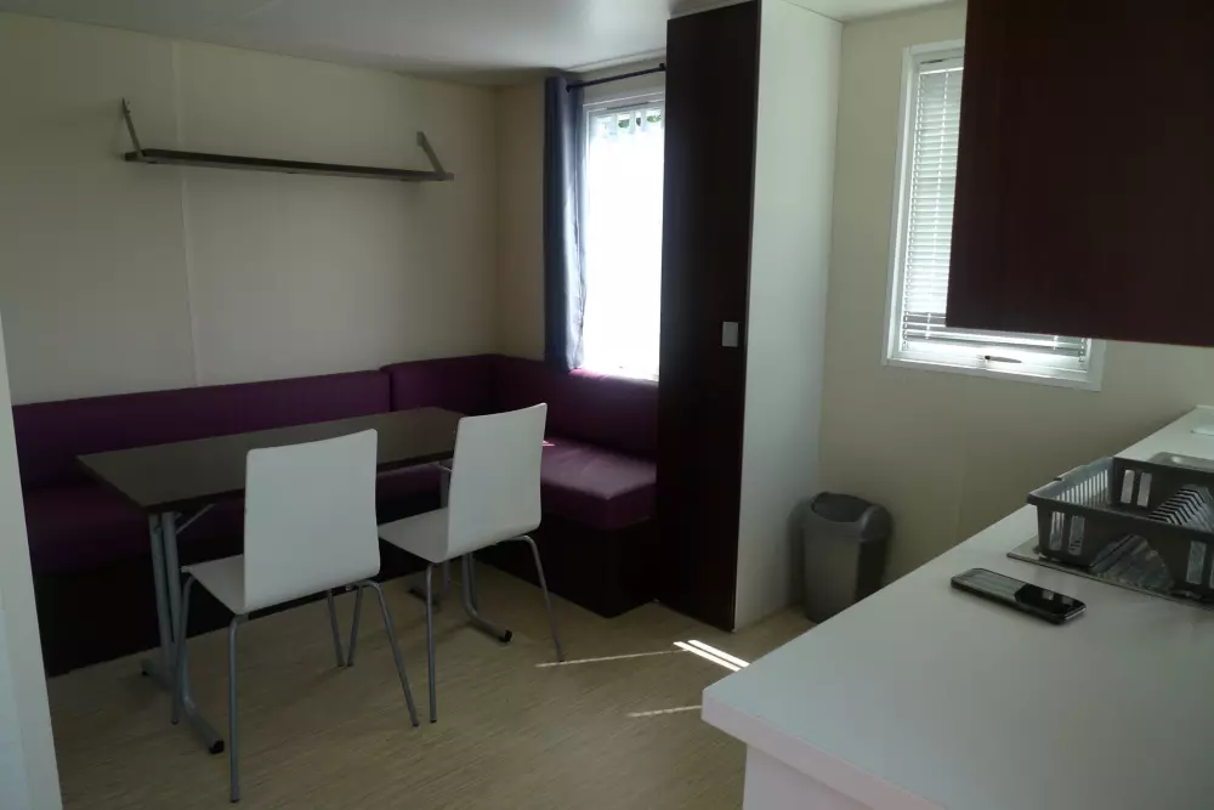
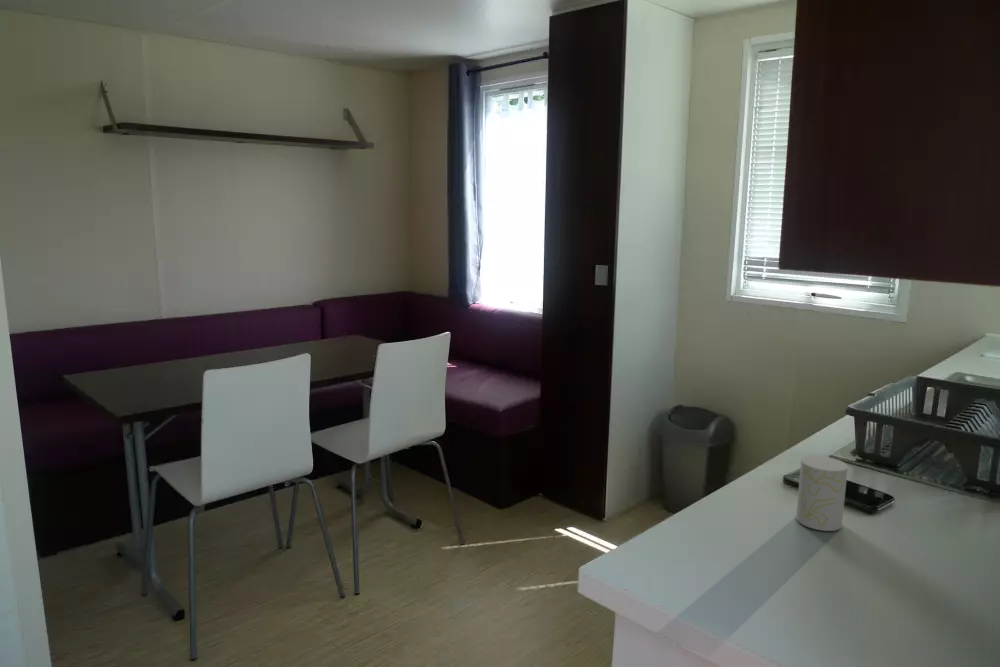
+ cup [795,455,849,532]
